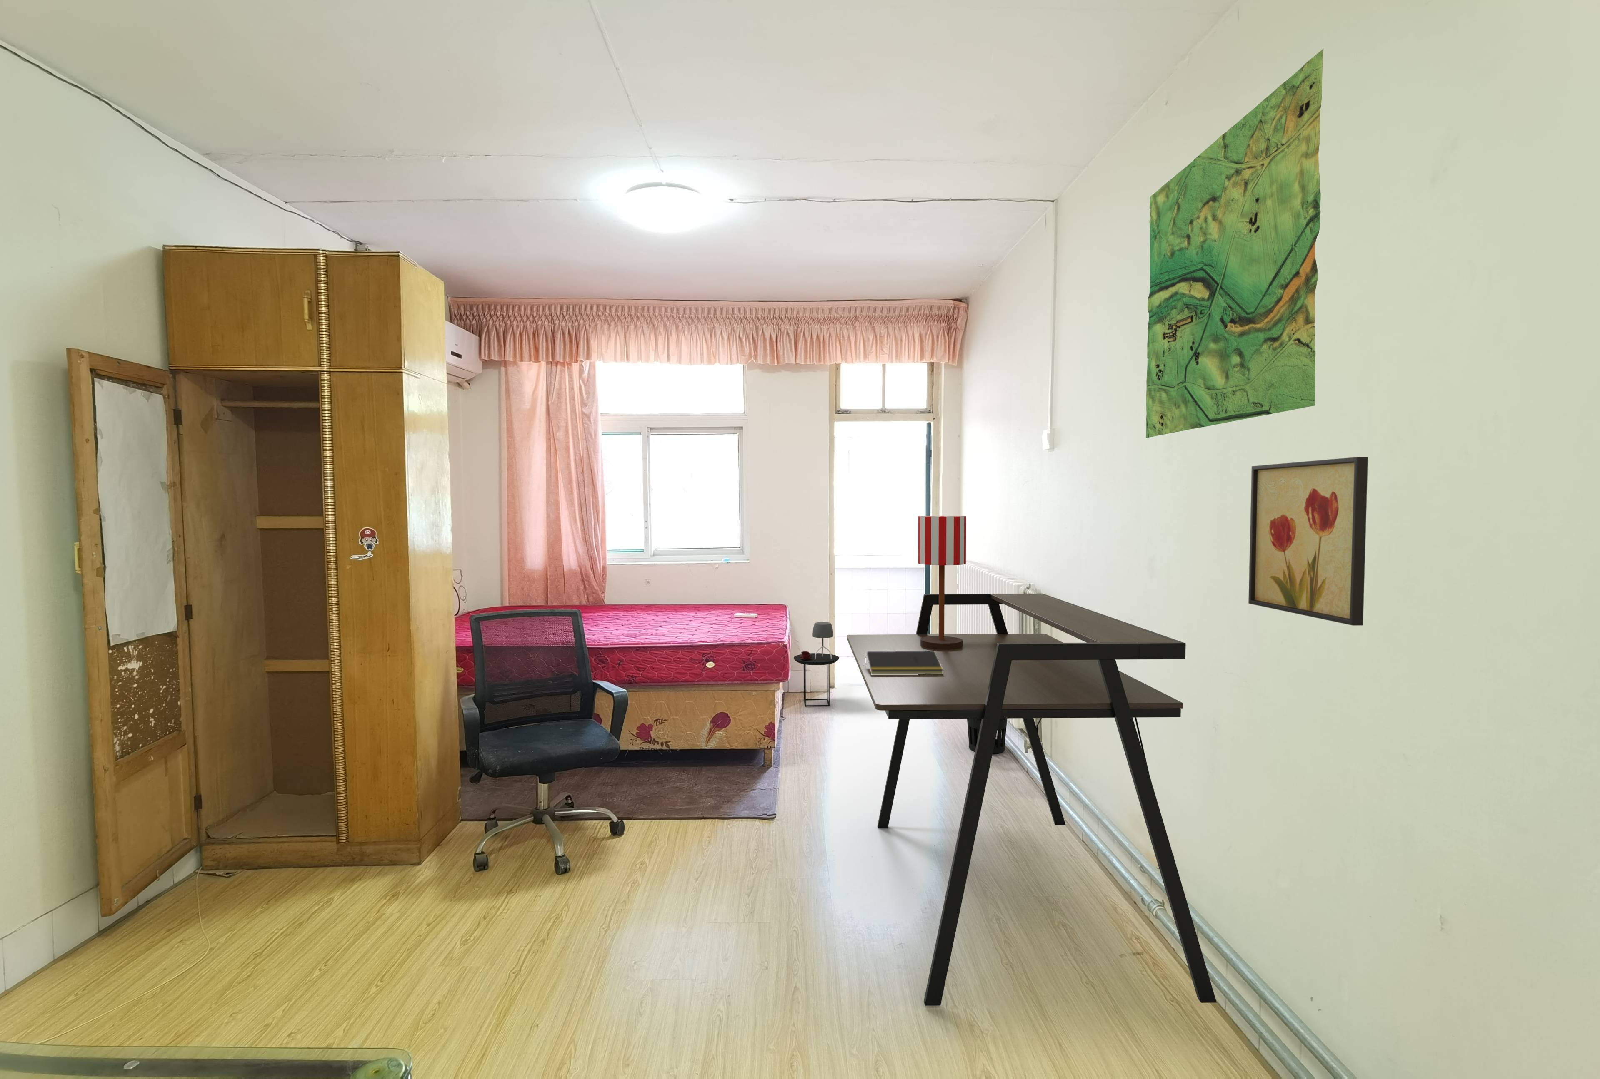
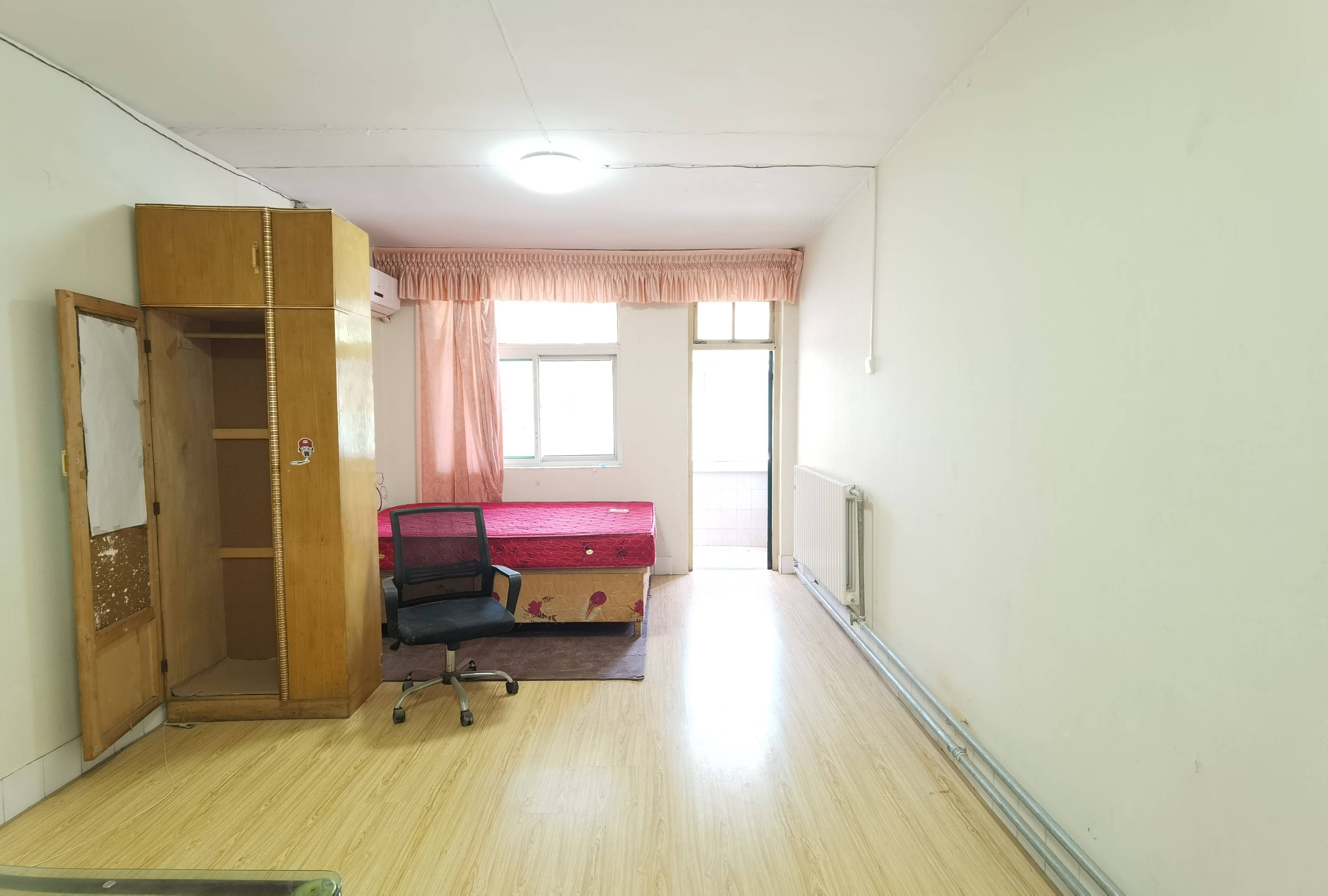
- notepad [865,650,943,674]
- desk [847,594,1217,1007]
- wall art [1248,456,1369,626]
- table lamp [918,515,966,649]
- map [1146,48,1324,438]
- wastebasket [966,719,1007,754]
- side table [793,621,840,707]
